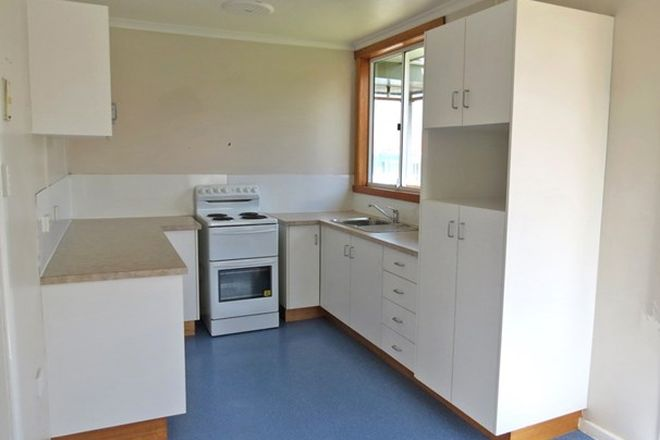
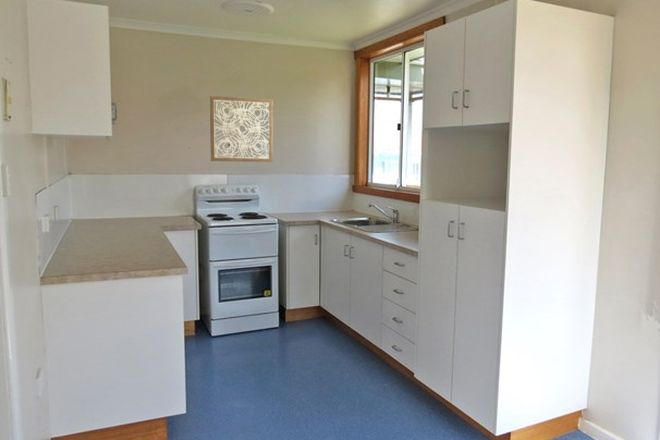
+ wall art [209,95,274,163]
